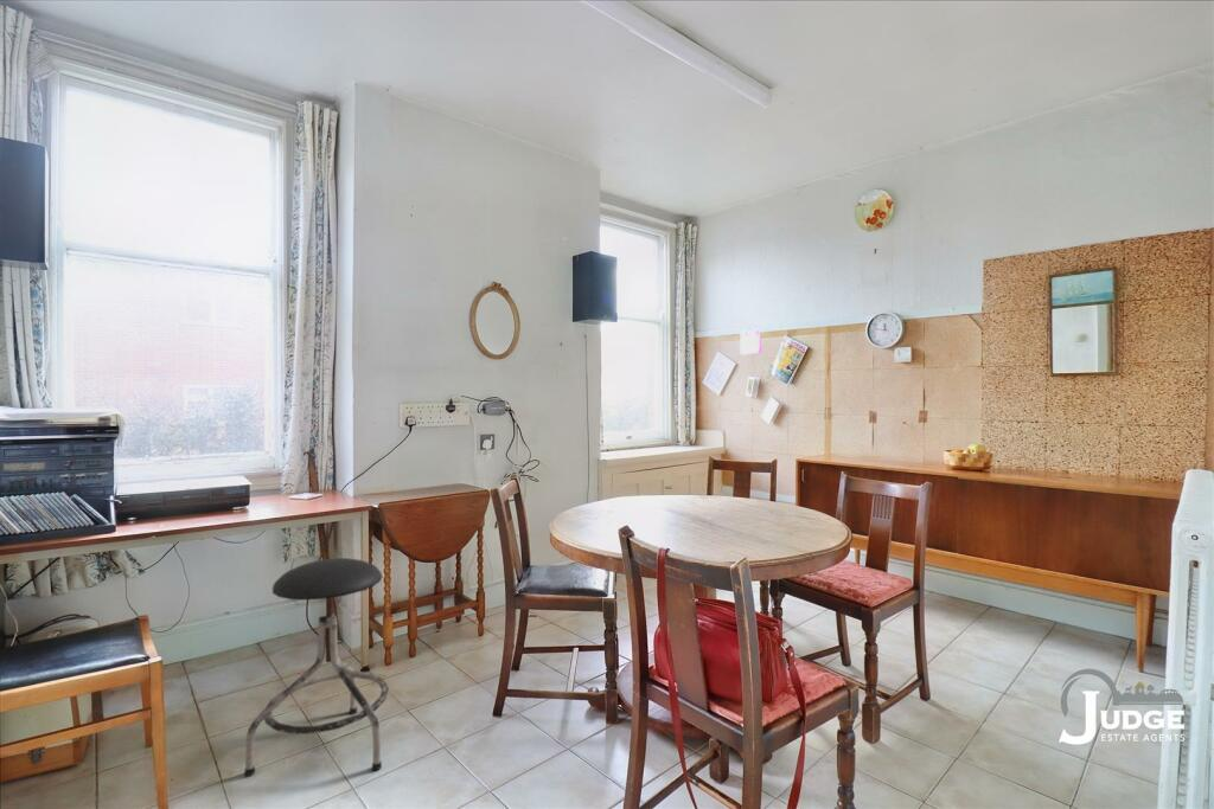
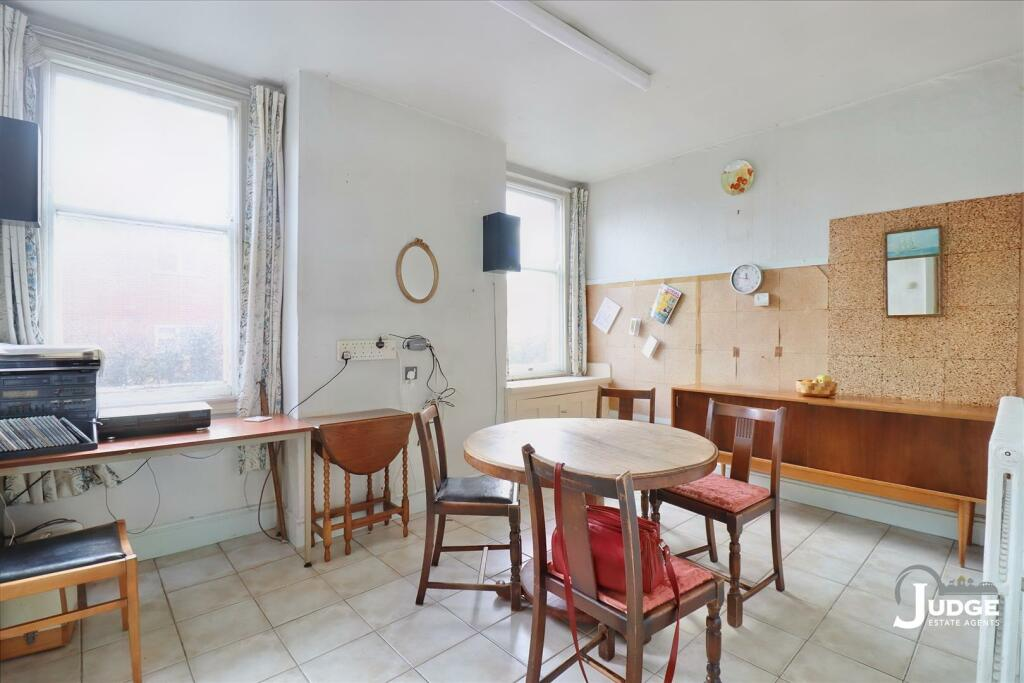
- calendar [739,327,762,355]
- stool [243,557,390,777]
